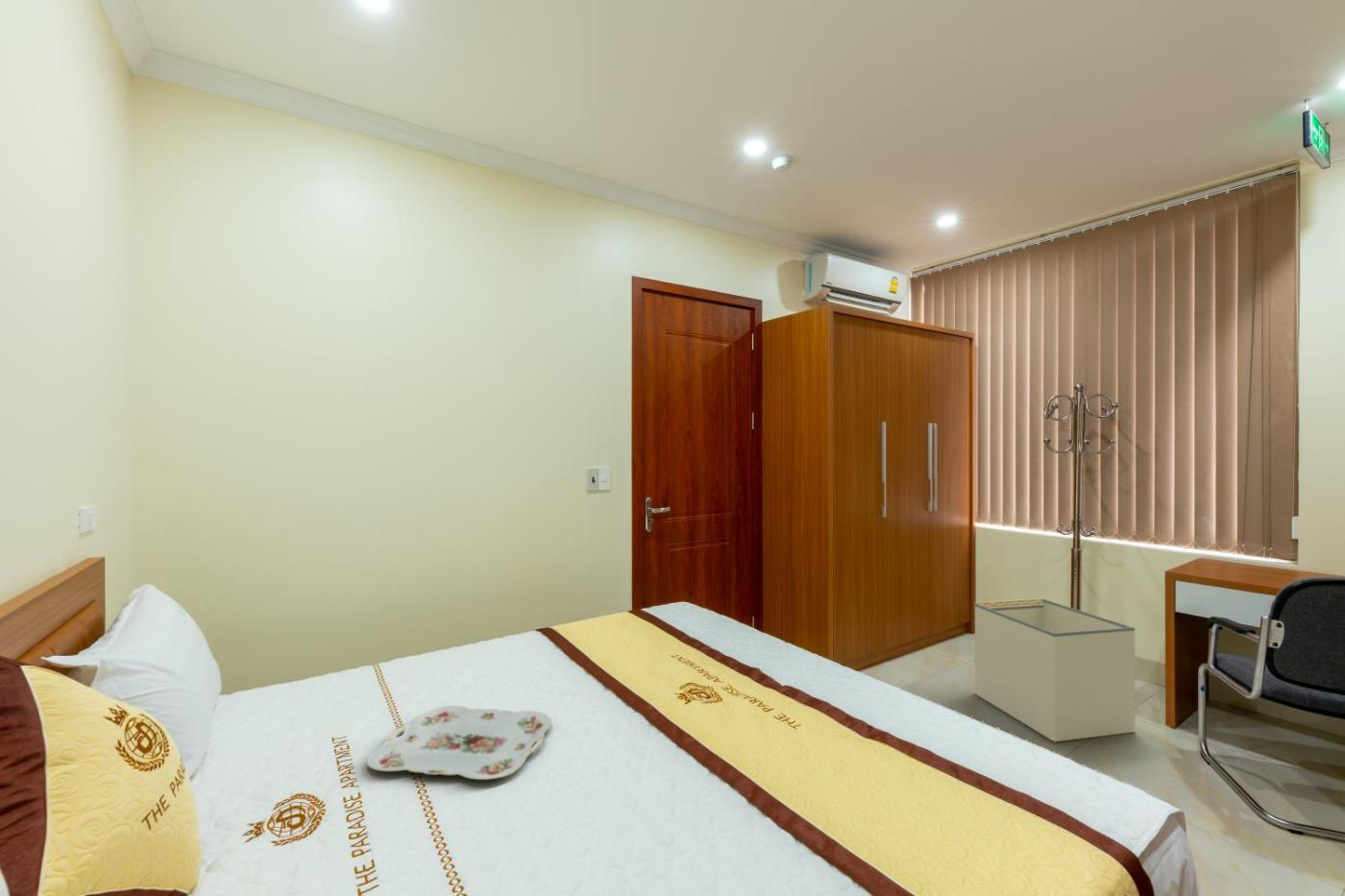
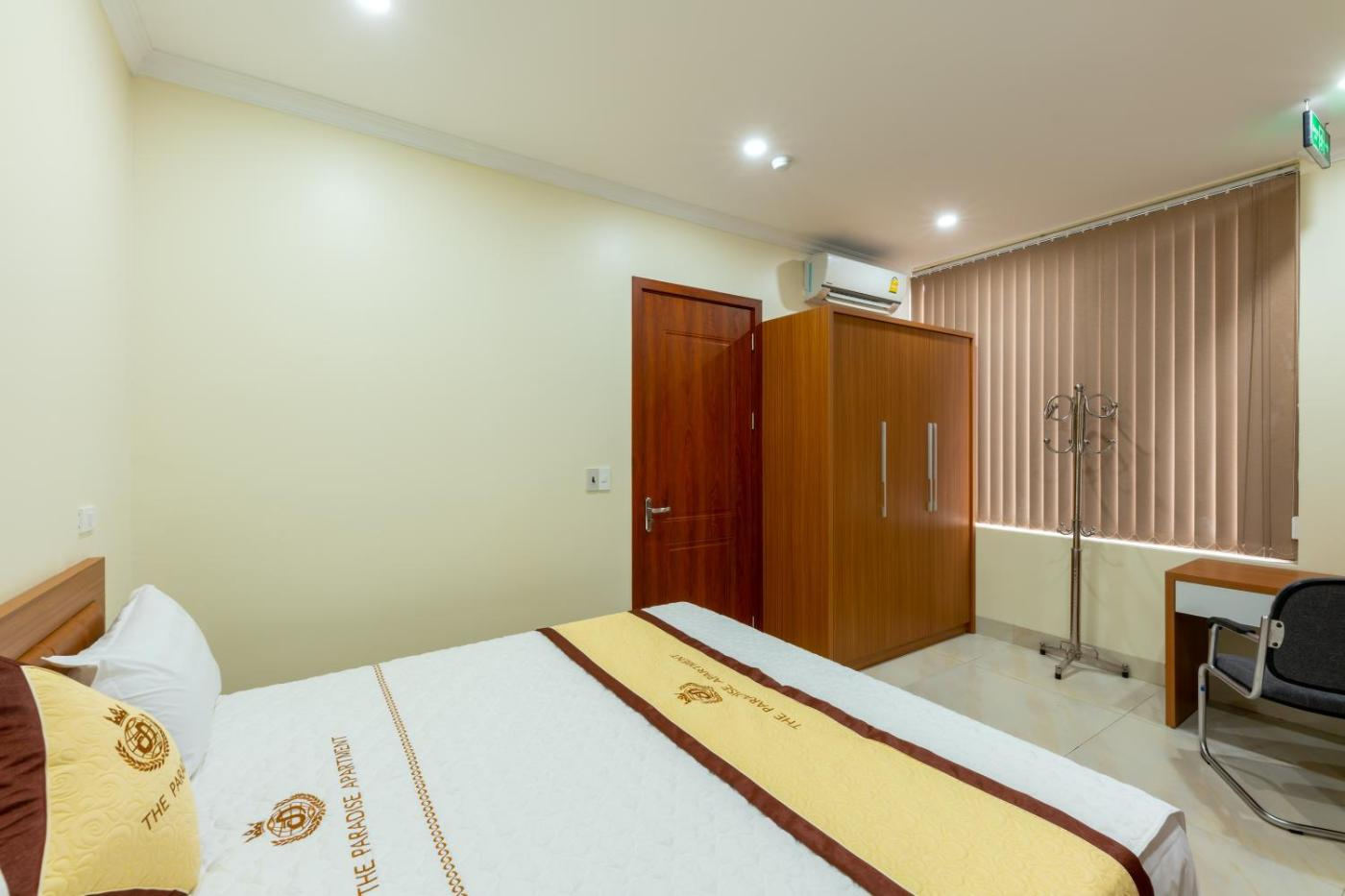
- storage bin [974,597,1136,742]
- serving tray [366,705,552,781]
